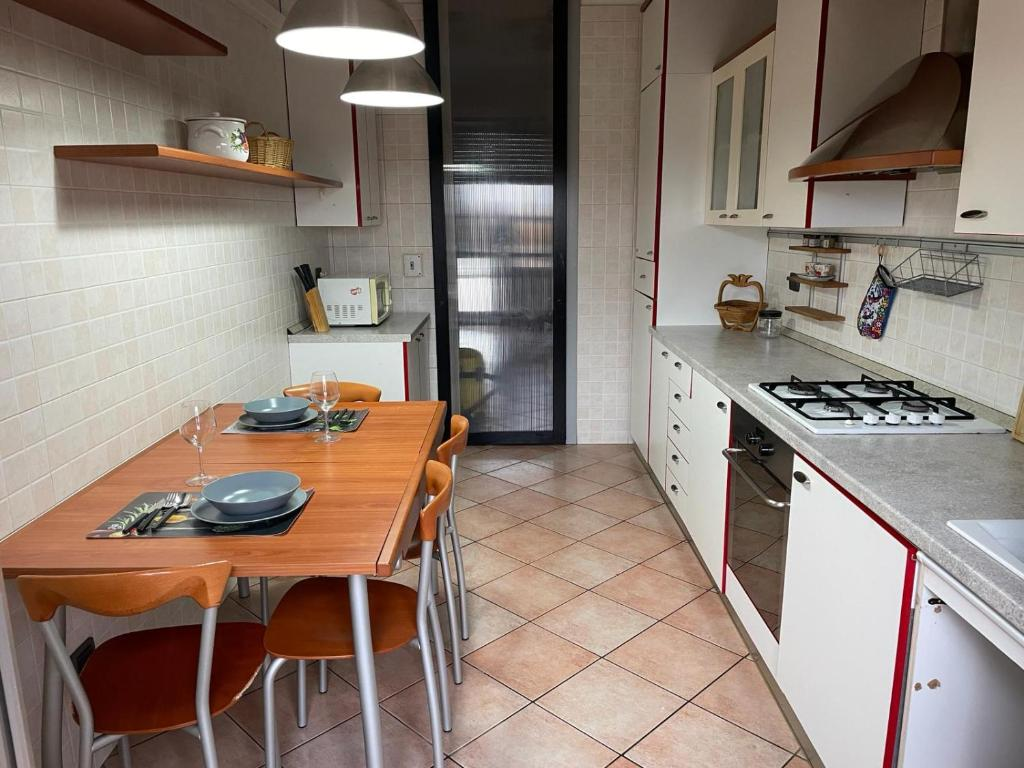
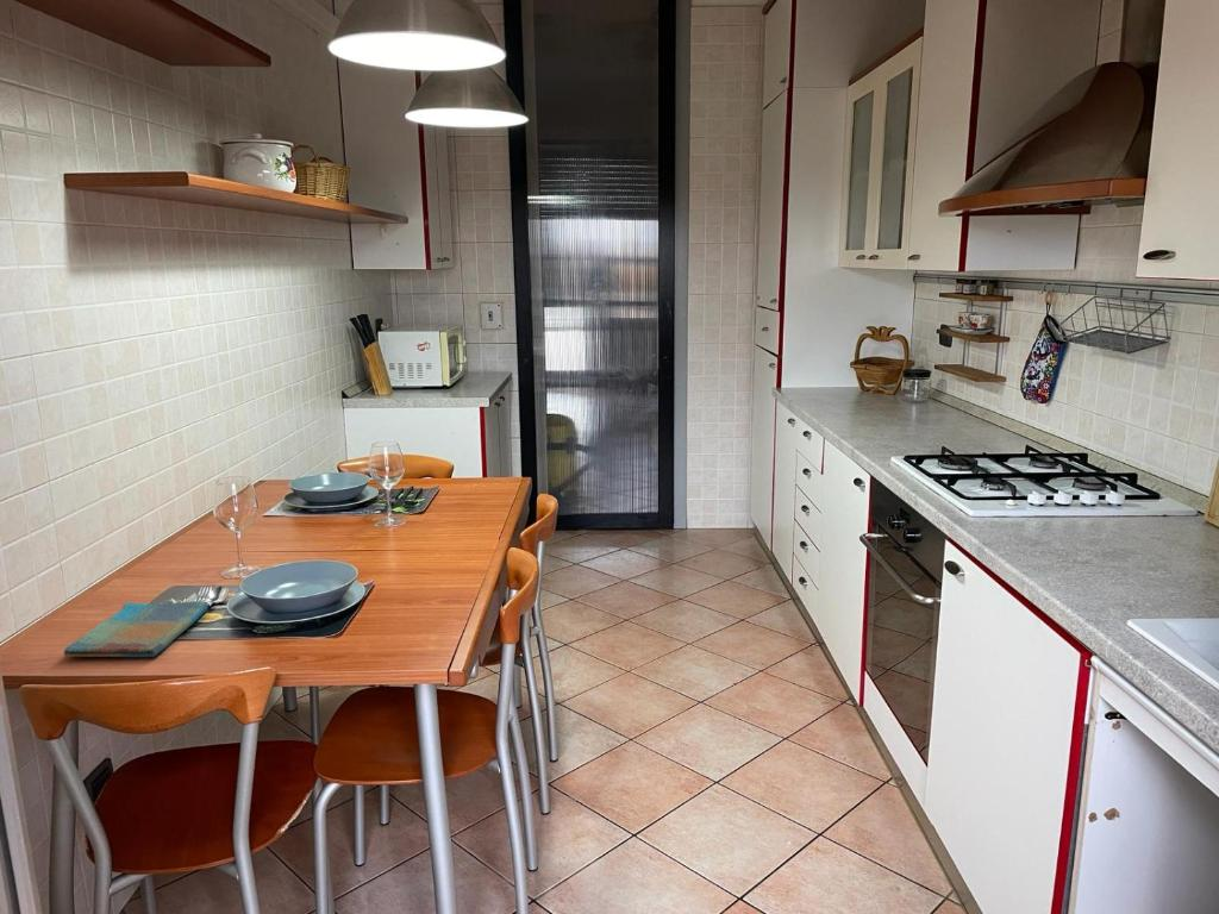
+ dish towel [62,600,208,658]
